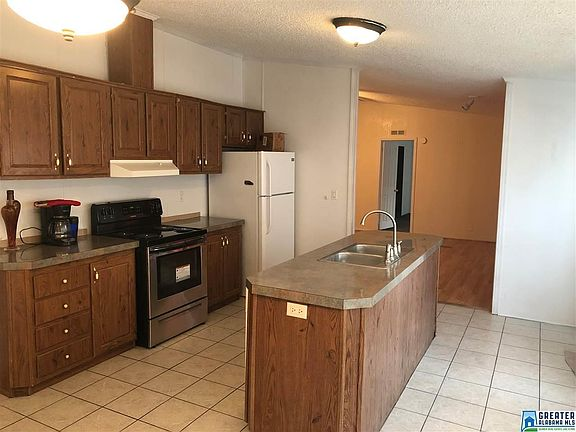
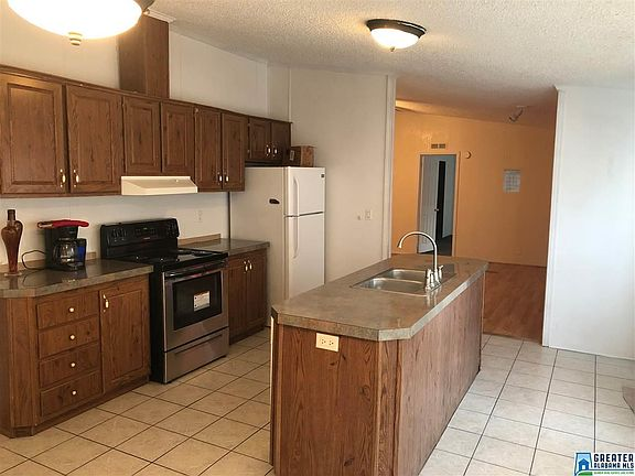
+ calendar [502,169,521,193]
